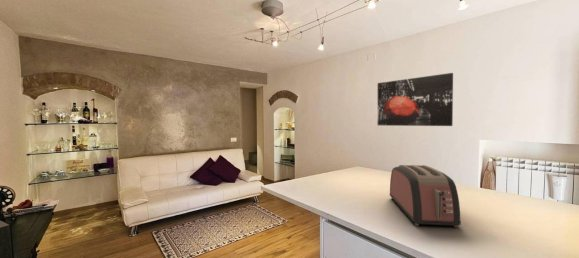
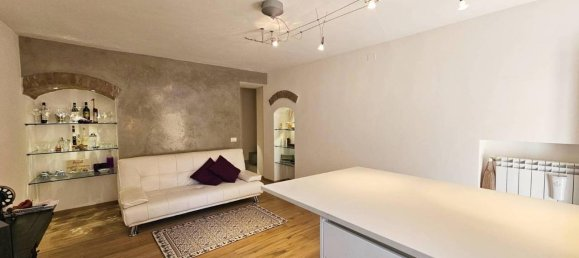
- toaster [389,164,462,228]
- wall art [377,72,454,127]
